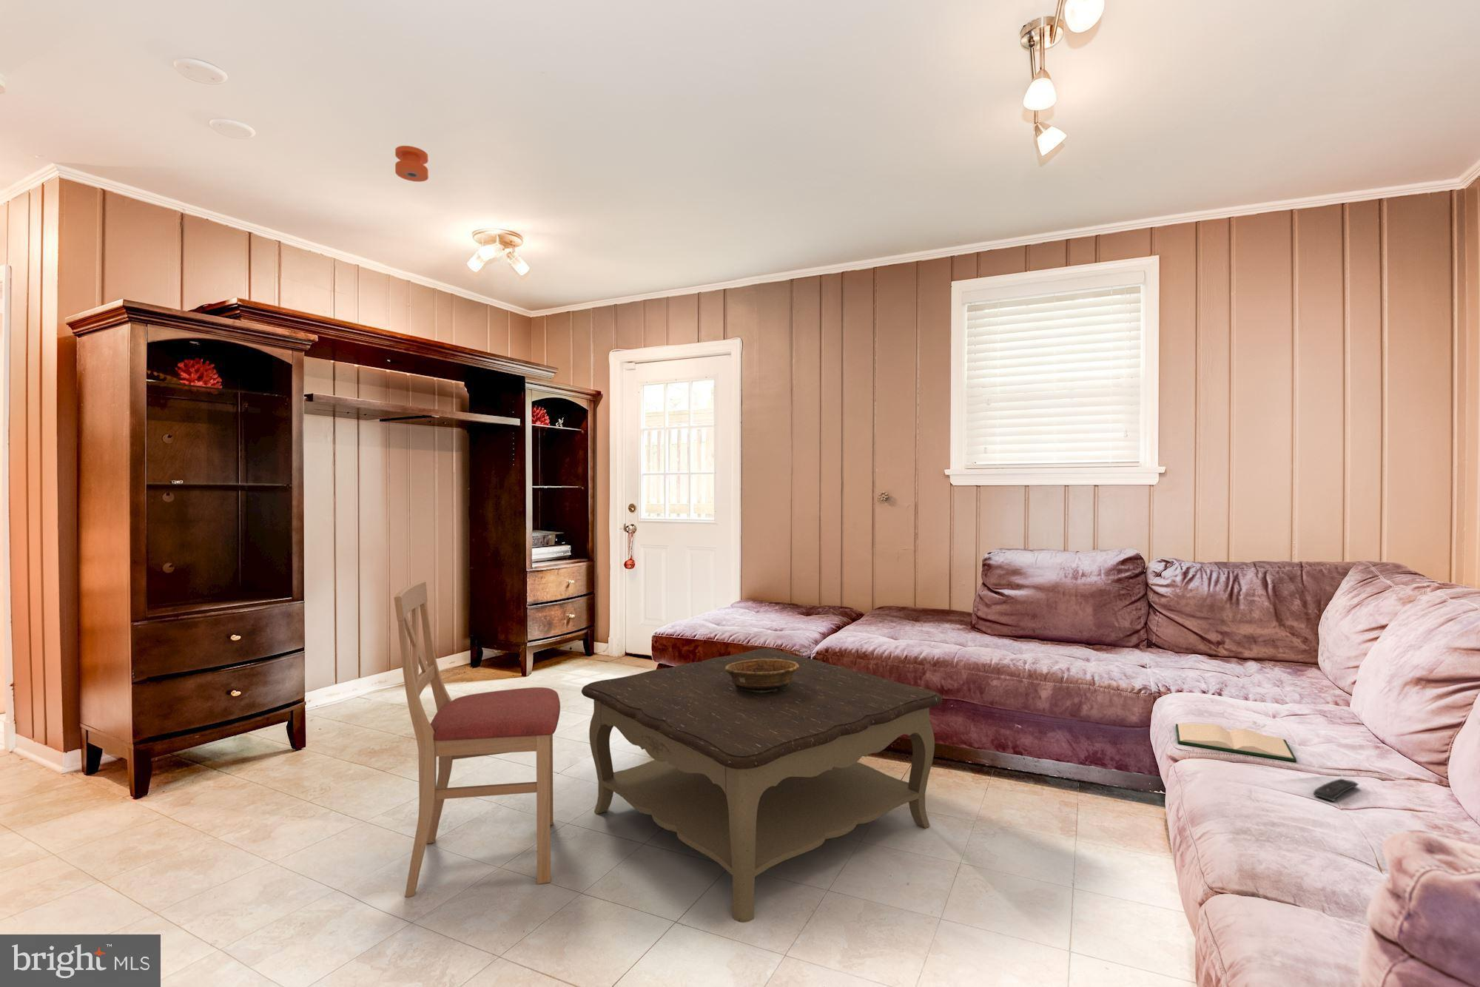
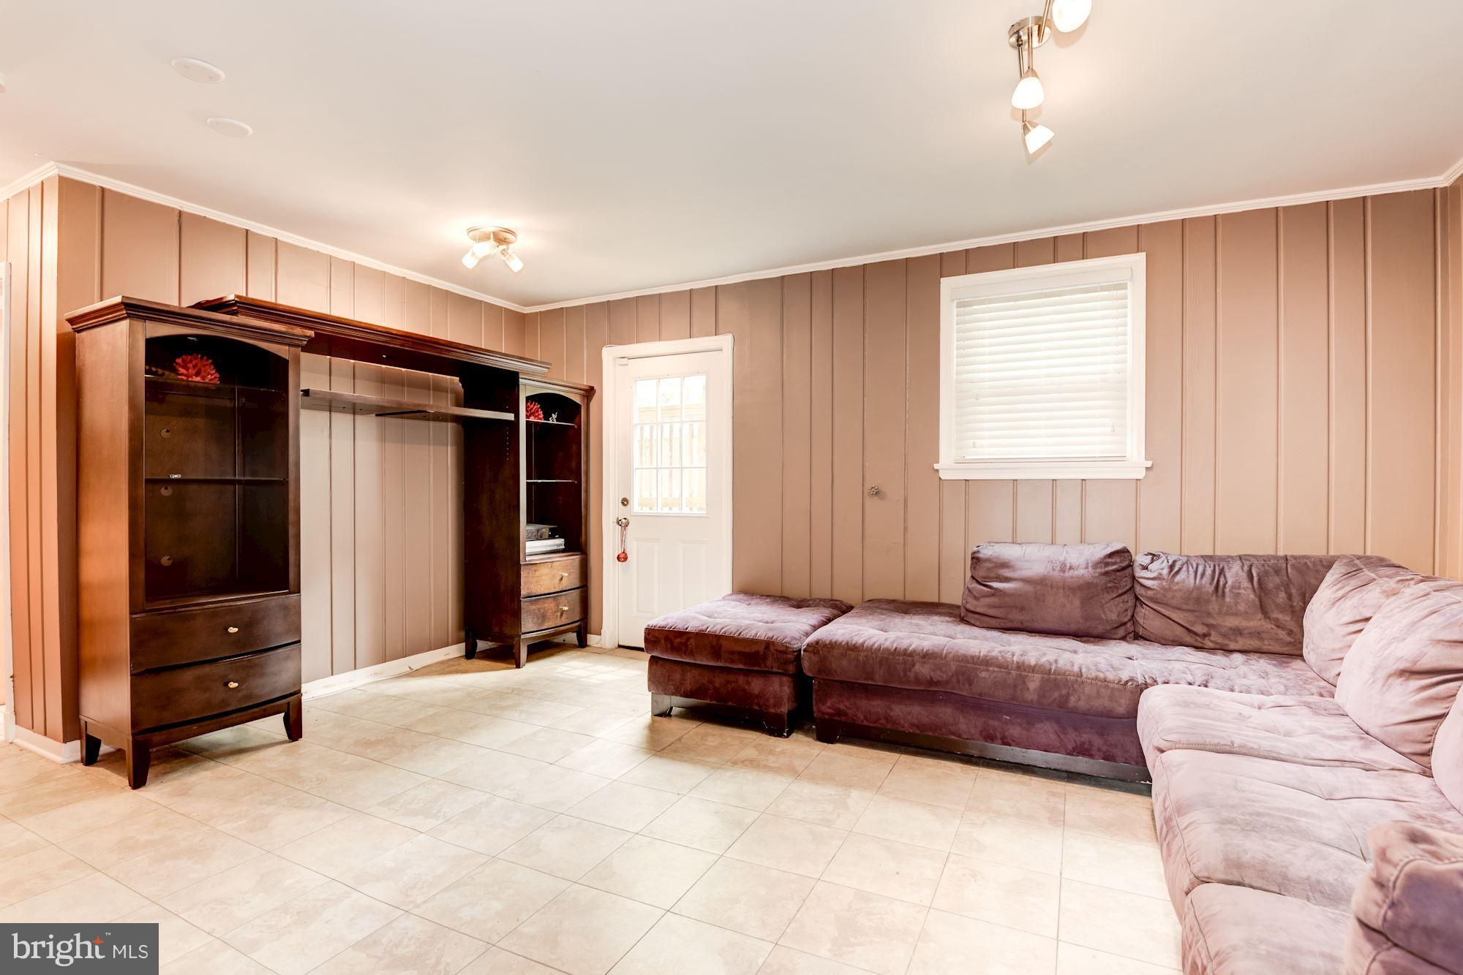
- coffee table [581,648,943,923]
- remote control [1313,778,1359,802]
- hardback book [1175,723,1297,762]
- decorative bowl [726,659,799,693]
- chair [394,581,561,898]
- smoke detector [394,145,429,183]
